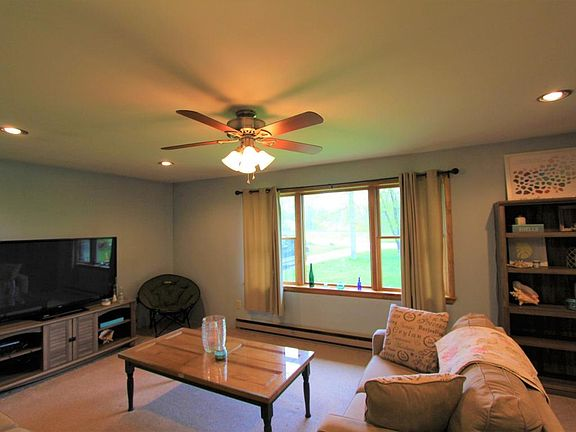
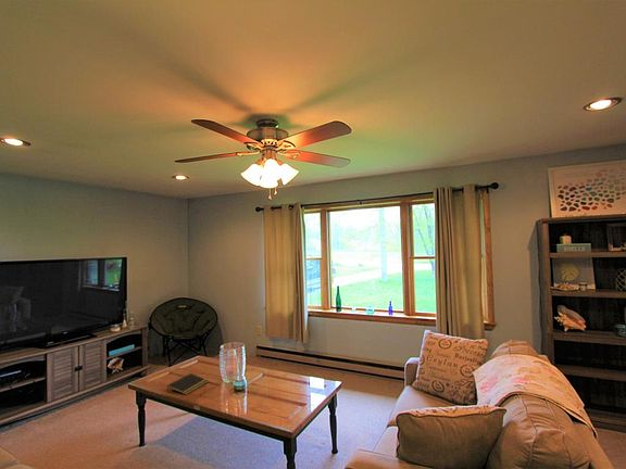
+ notepad [166,372,209,395]
